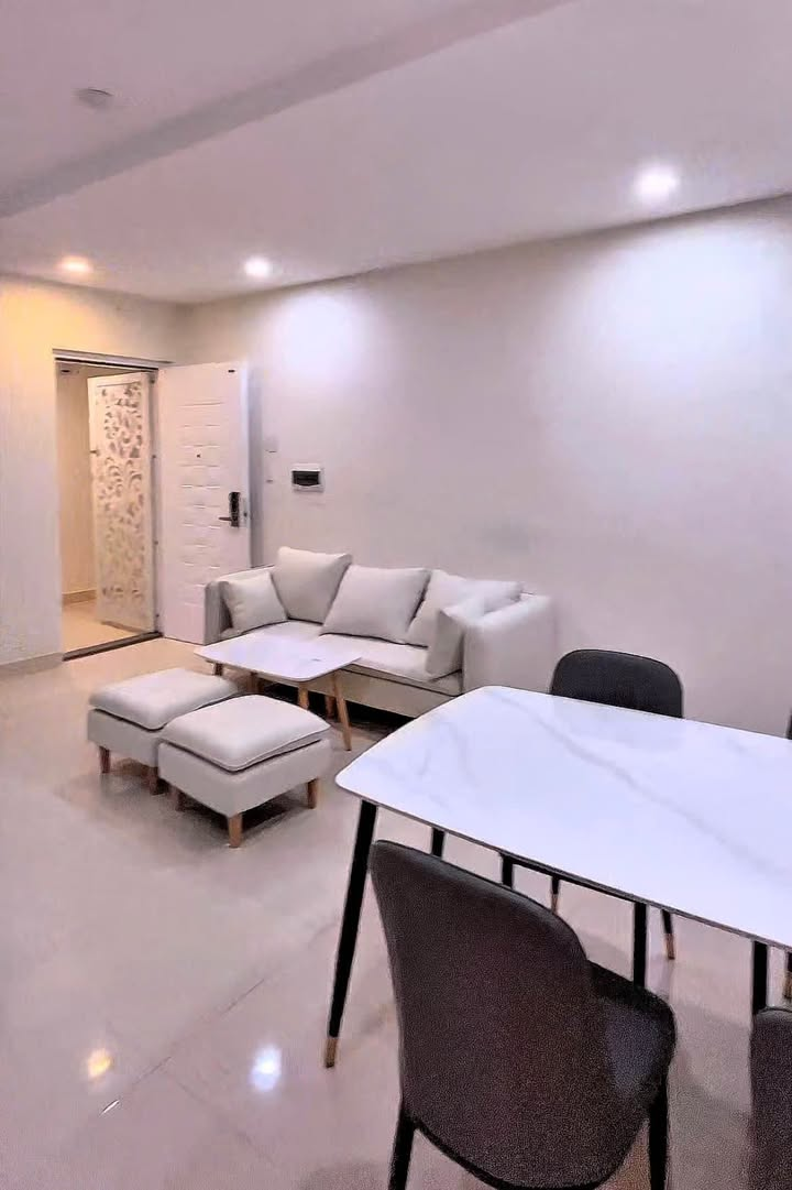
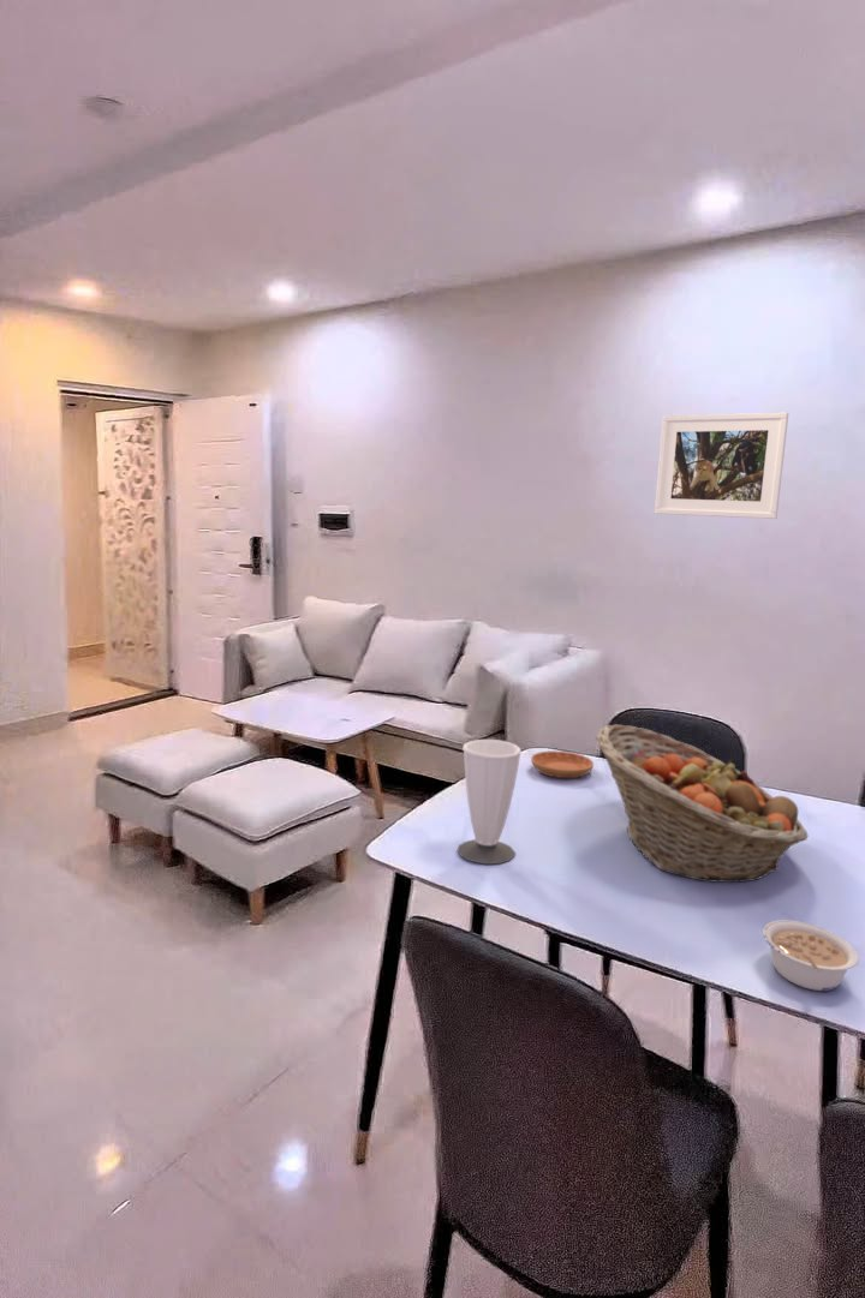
+ legume [762,919,860,992]
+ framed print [654,411,789,520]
+ saucer [530,749,595,779]
+ fruit basket [595,724,810,884]
+ cup [457,738,521,866]
